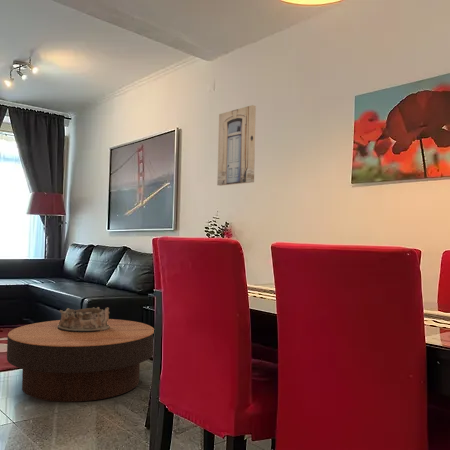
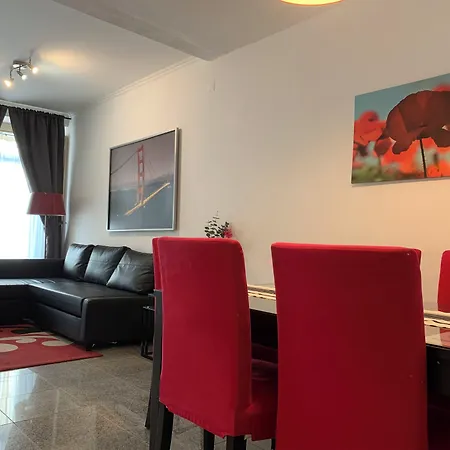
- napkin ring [58,306,111,332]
- coffee table [6,318,155,403]
- wall art [216,104,257,187]
